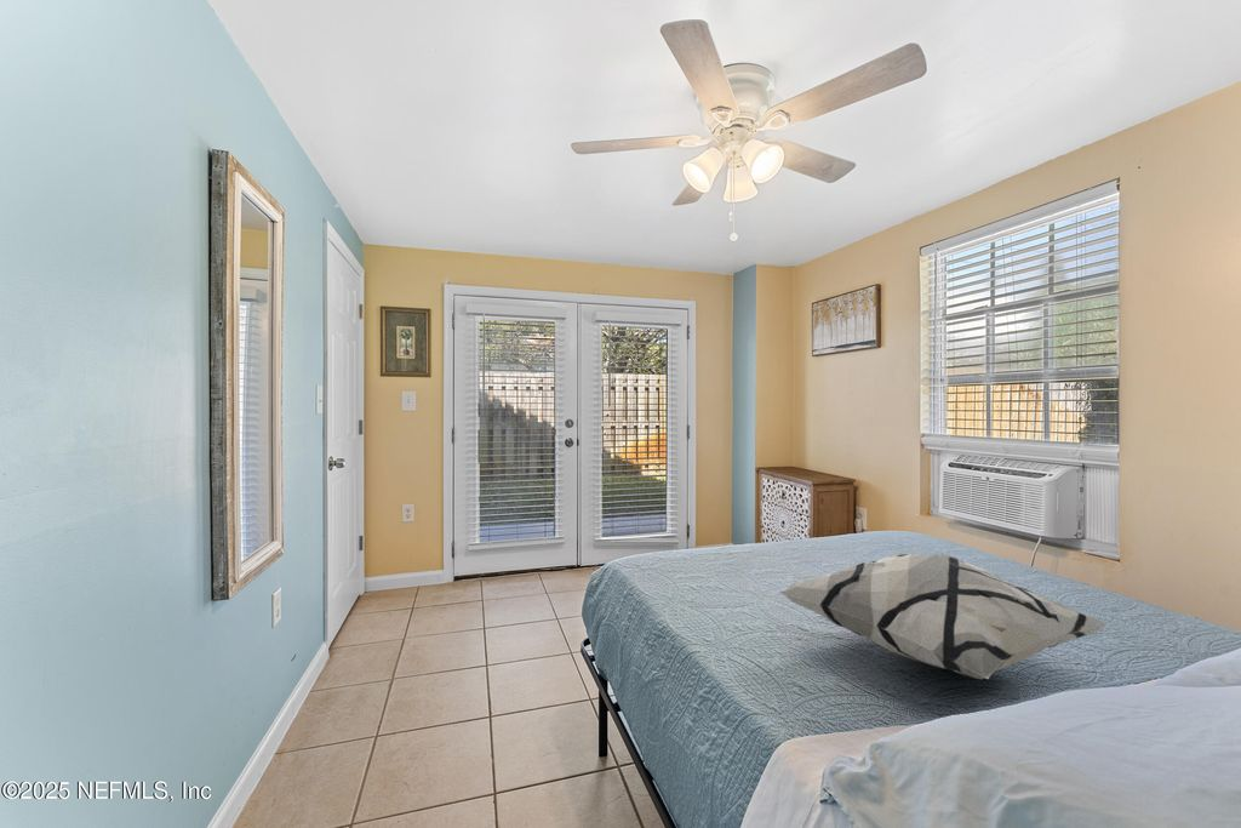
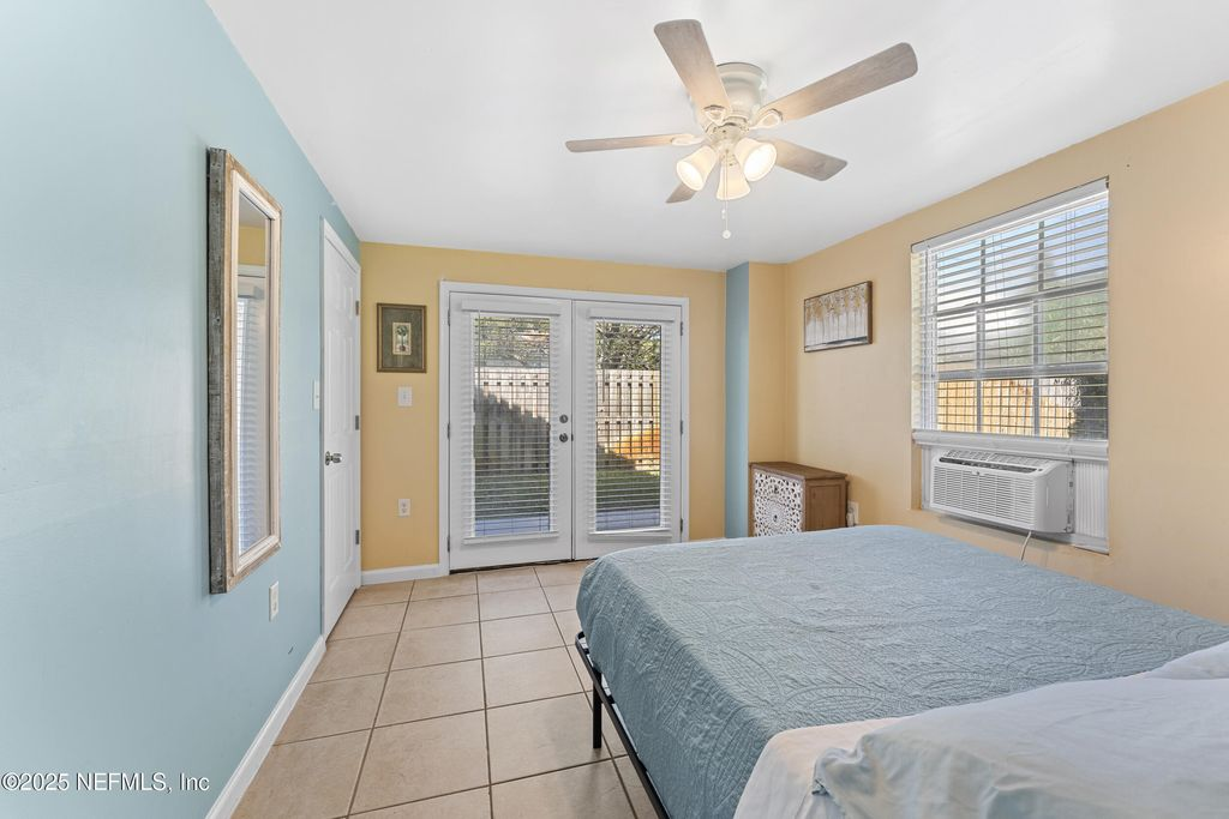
- decorative pillow [778,552,1110,680]
